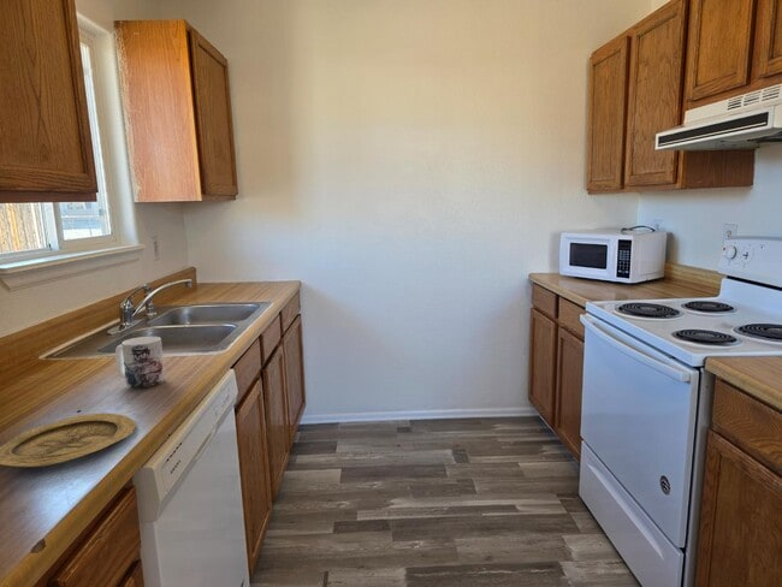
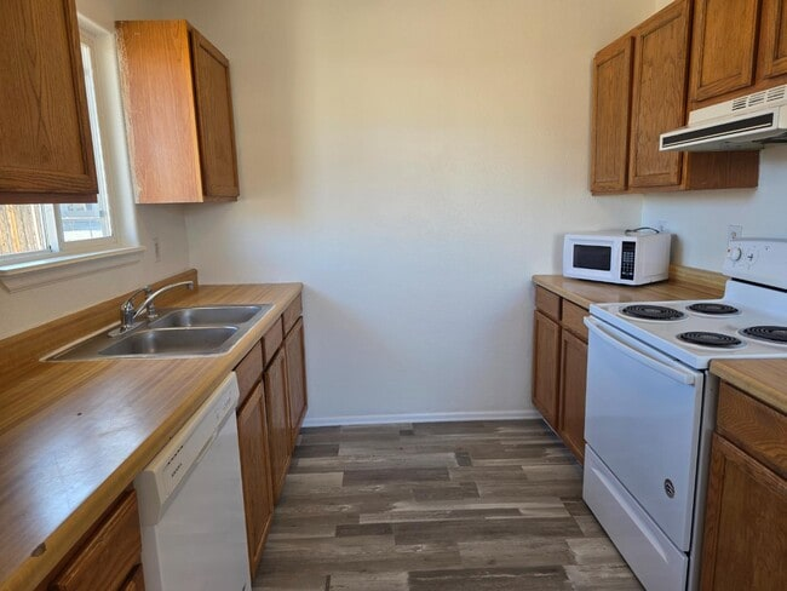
- mug [114,336,166,390]
- plate [0,411,137,468]
